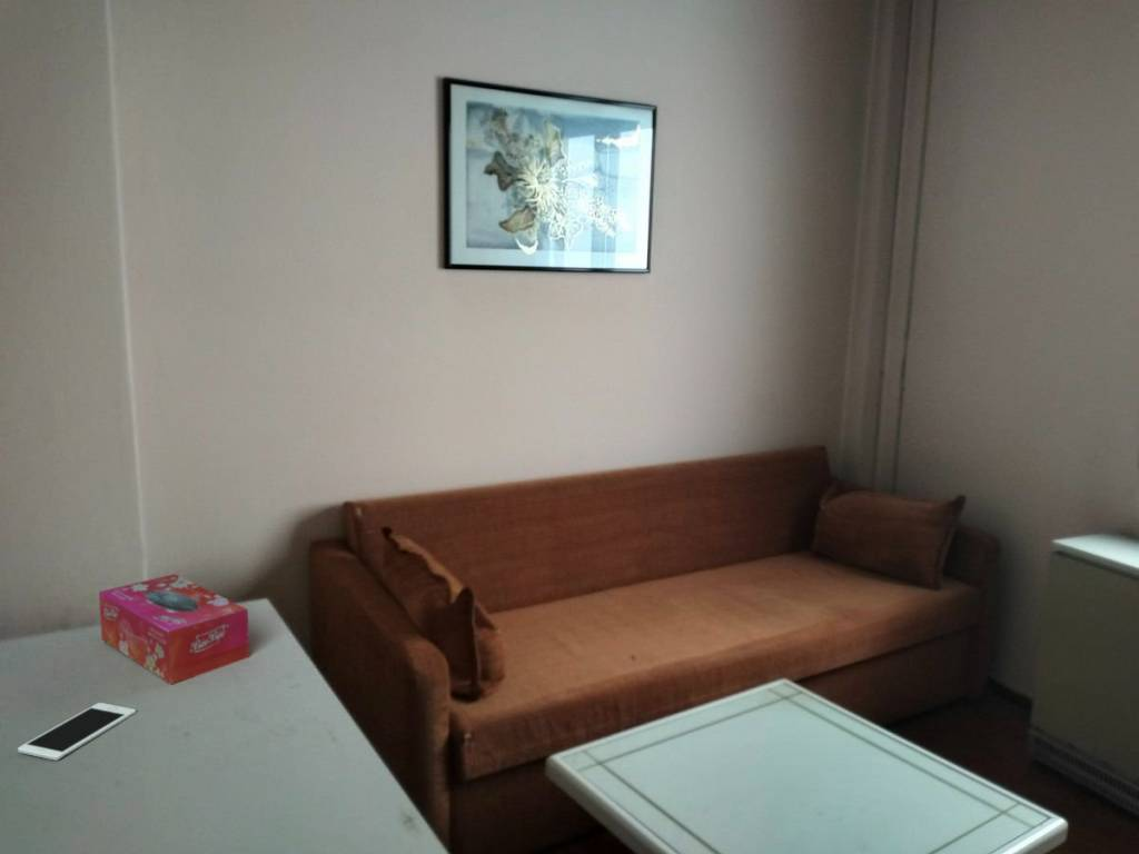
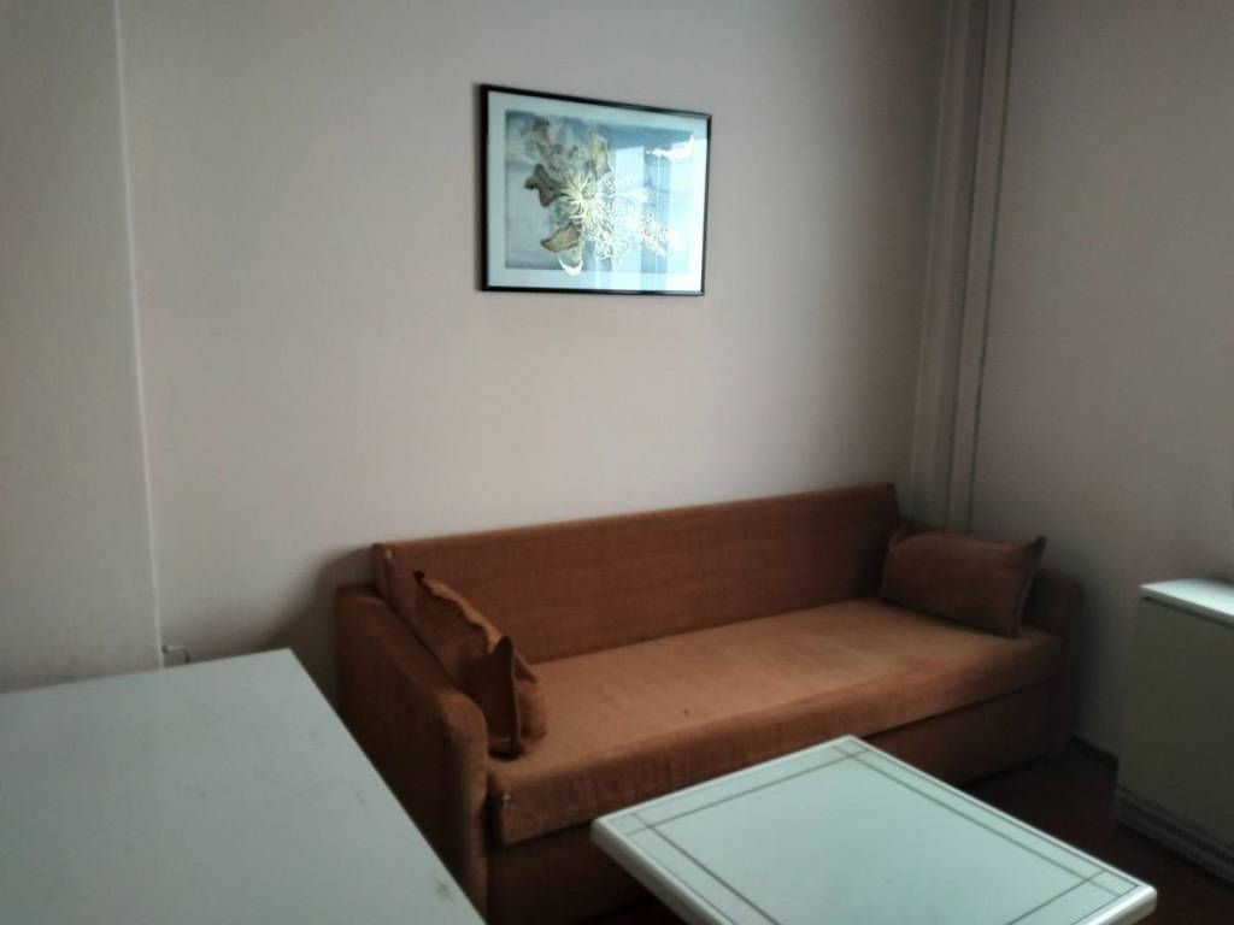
- cell phone [17,702,137,762]
- tissue box [98,573,250,686]
